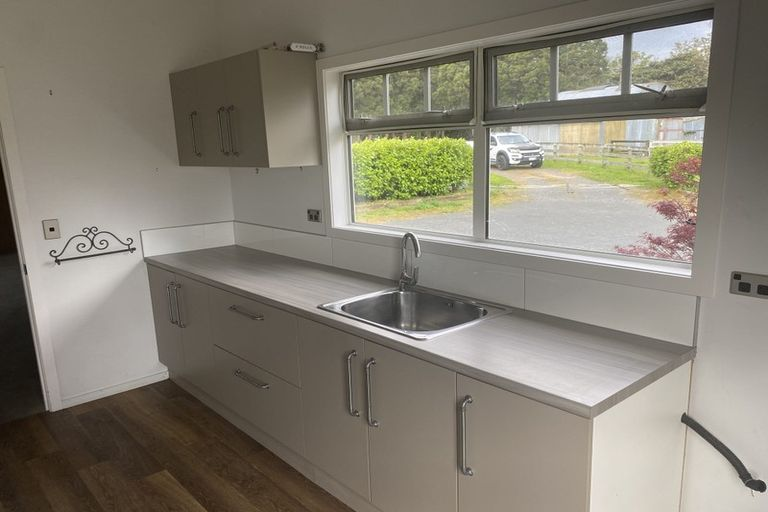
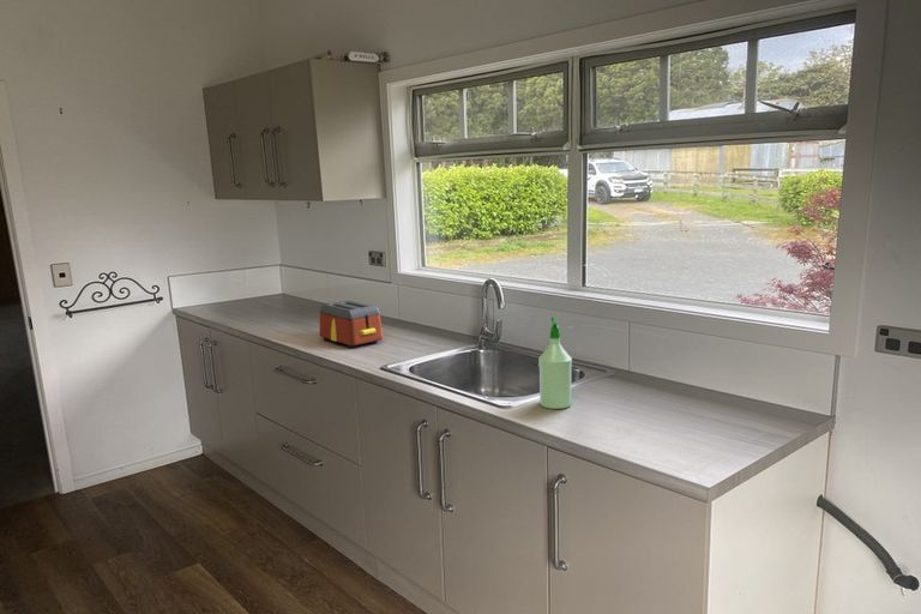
+ toaster [319,300,384,349]
+ spray bottle [537,315,573,410]
